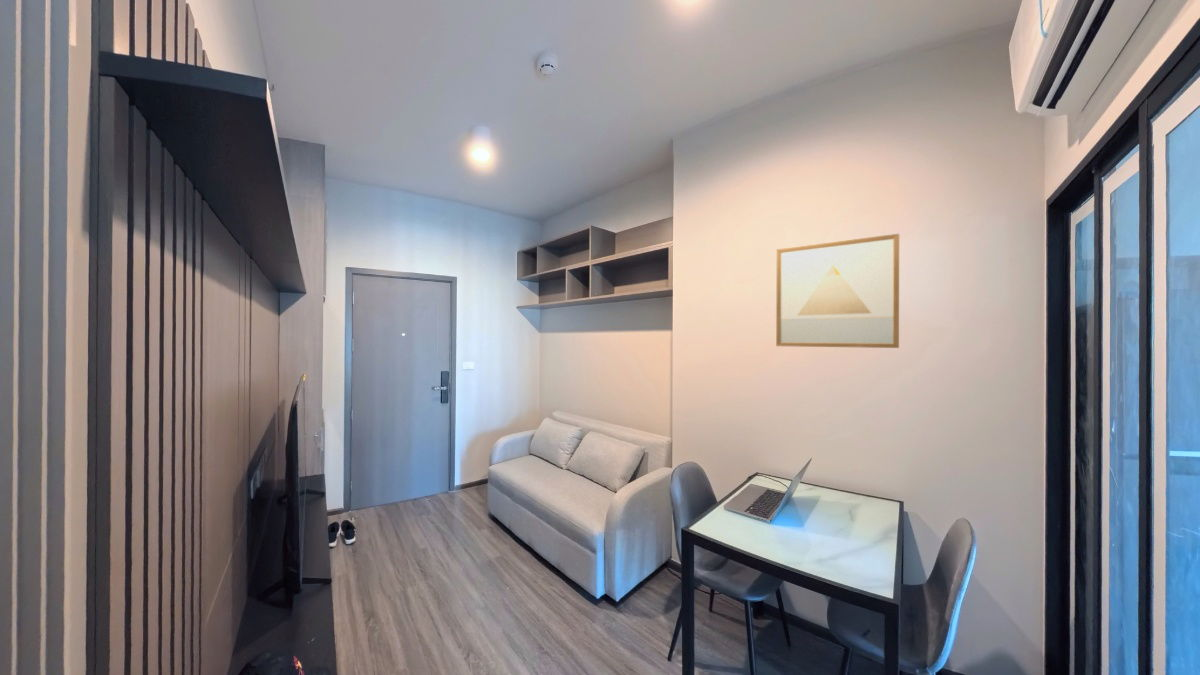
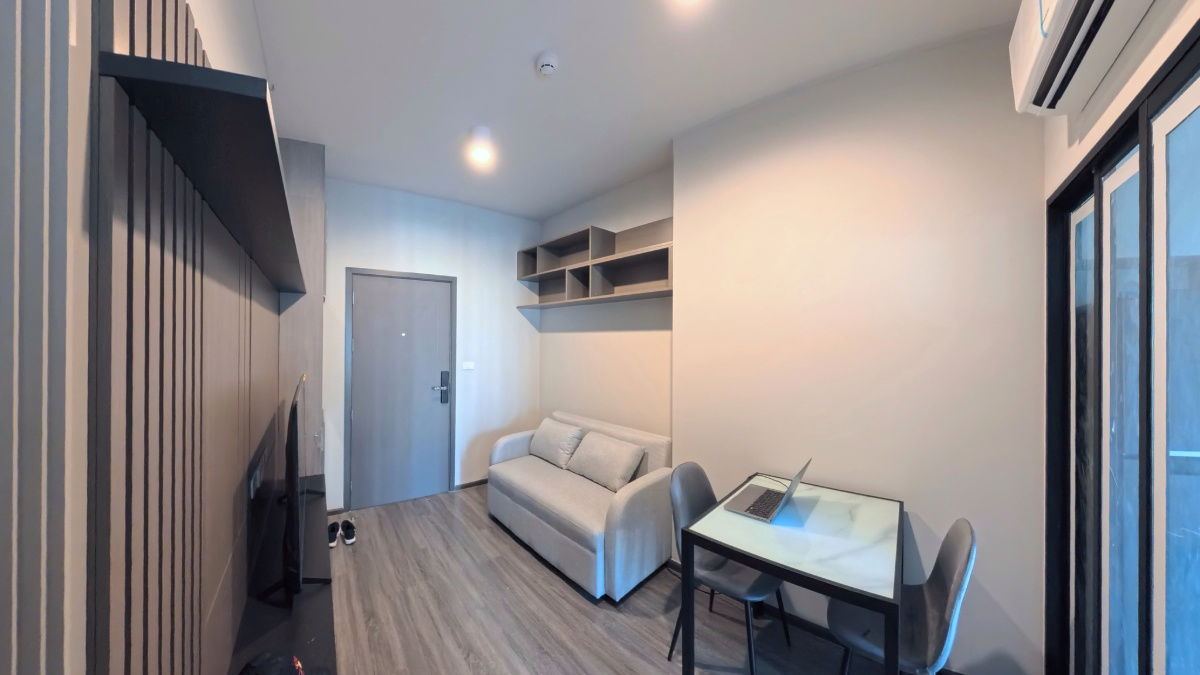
- wall art [775,233,900,349]
